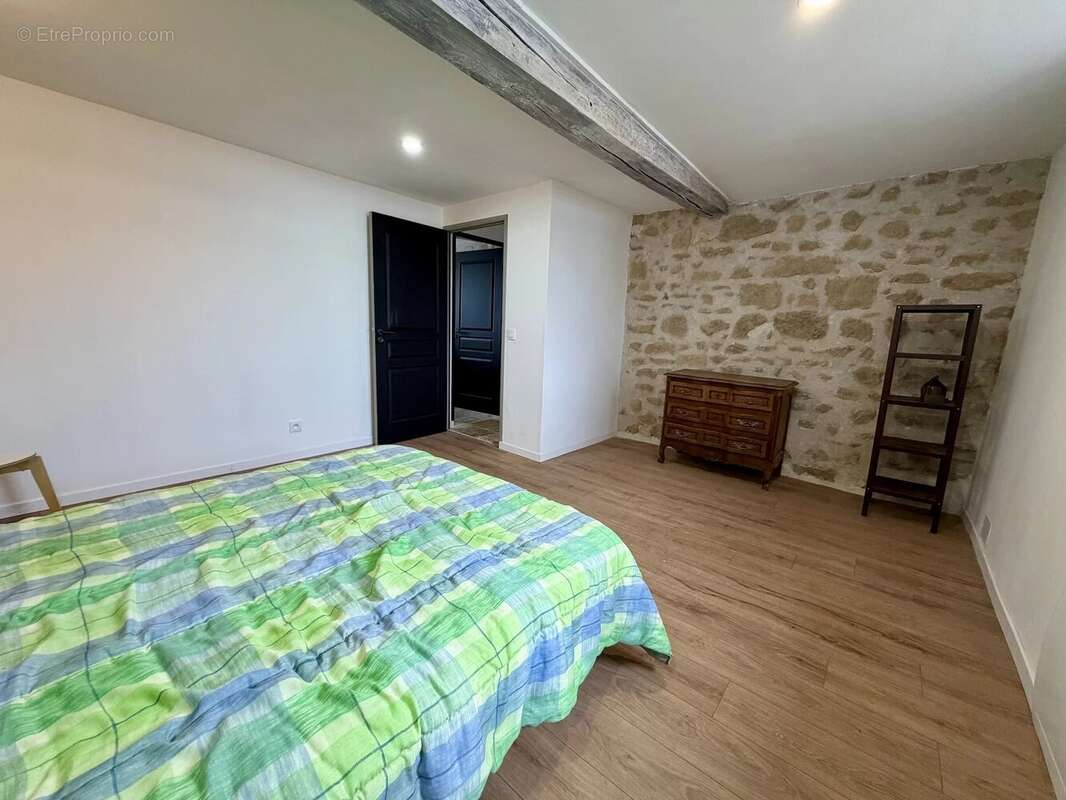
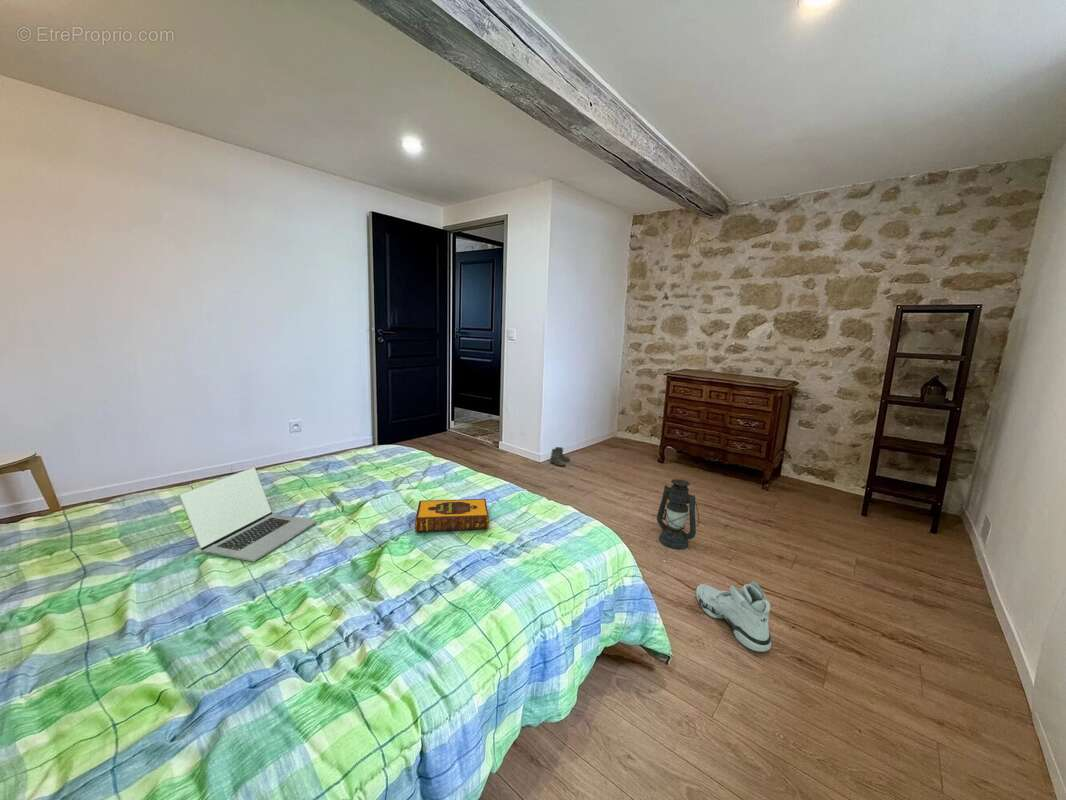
+ laptop [178,466,318,563]
+ hardback book [414,498,490,533]
+ lantern [656,478,700,550]
+ sneaker [695,580,772,653]
+ boots [549,446,571,467]
